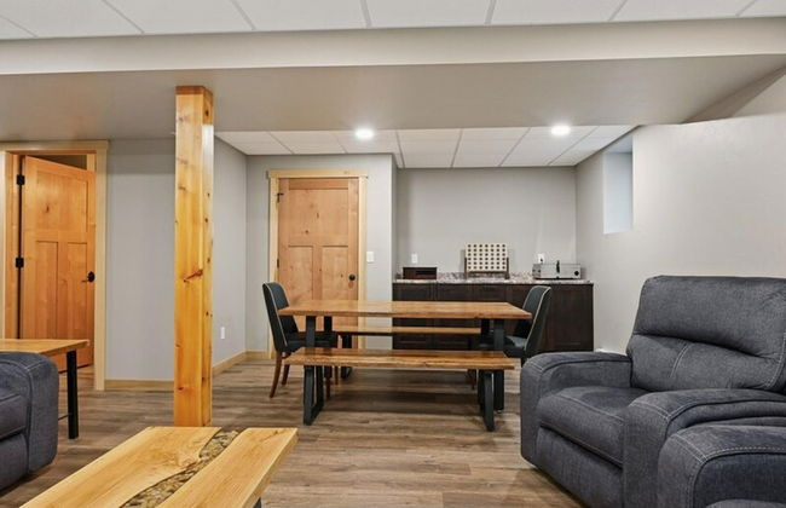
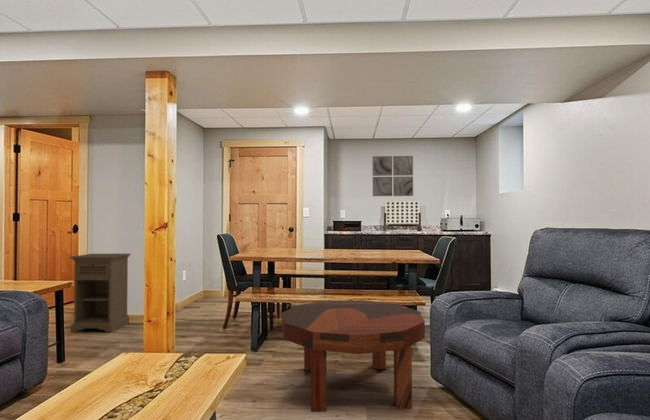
+ coffee table [281,299,426,413]
+ nightstand [68,253,132,333]
+ wall art [371,155,414,197]
